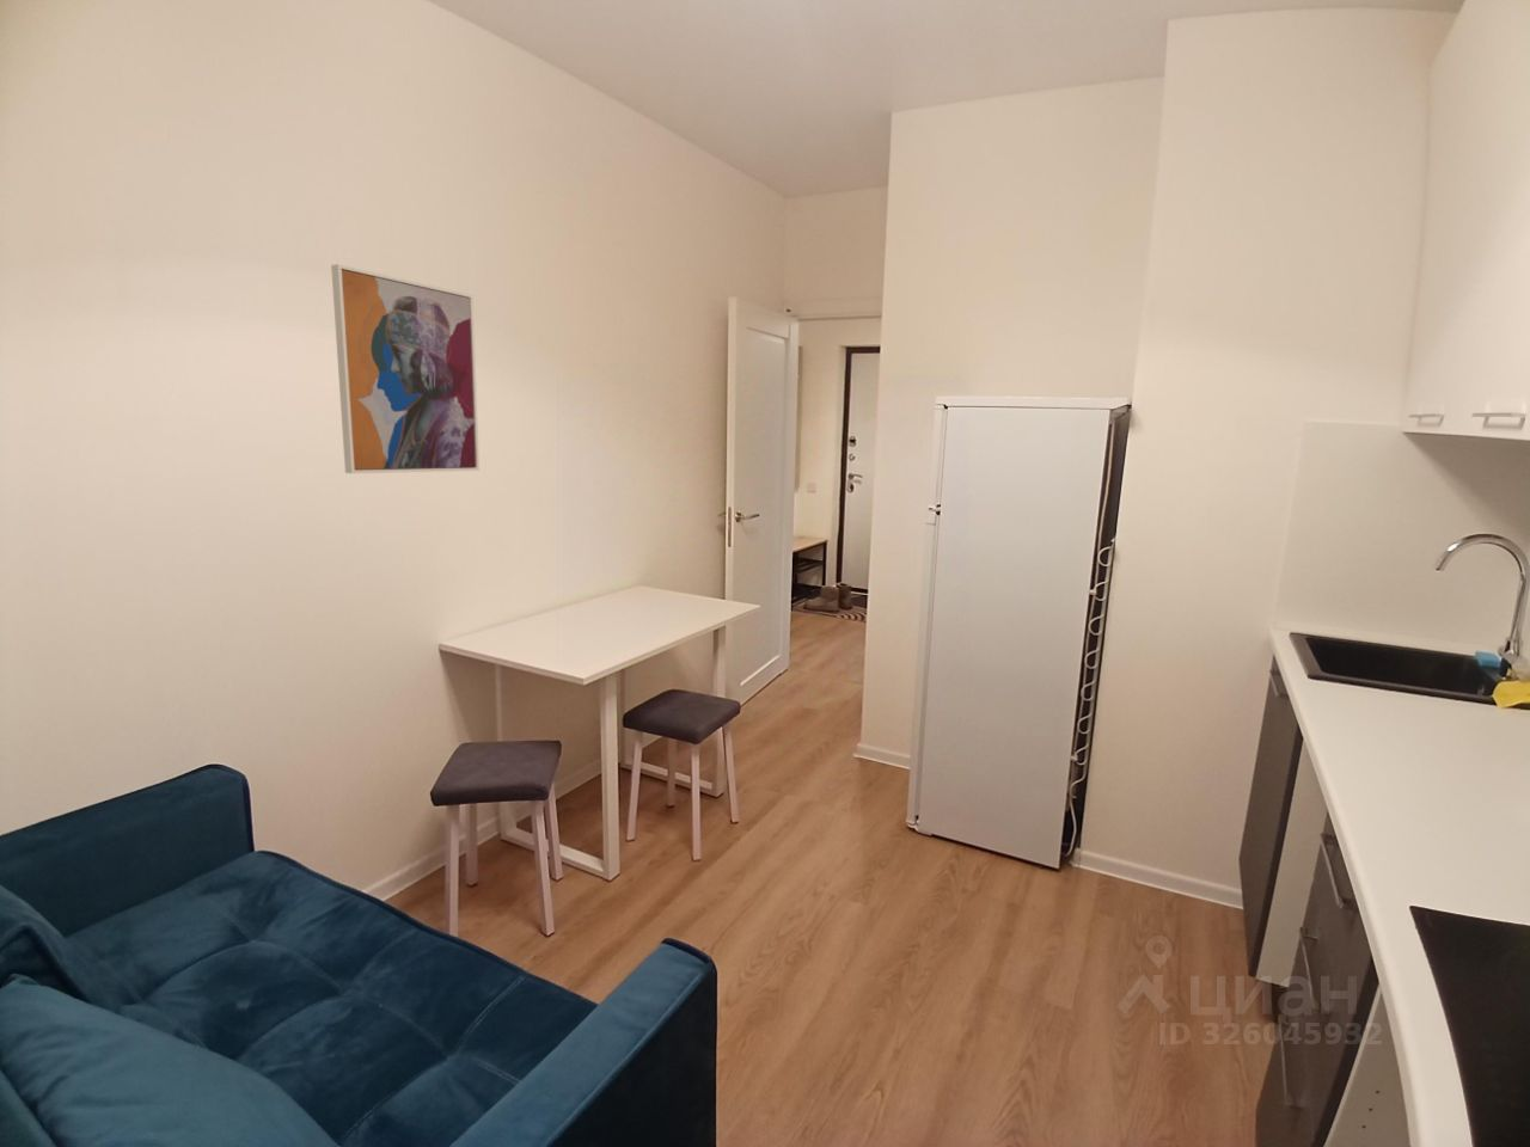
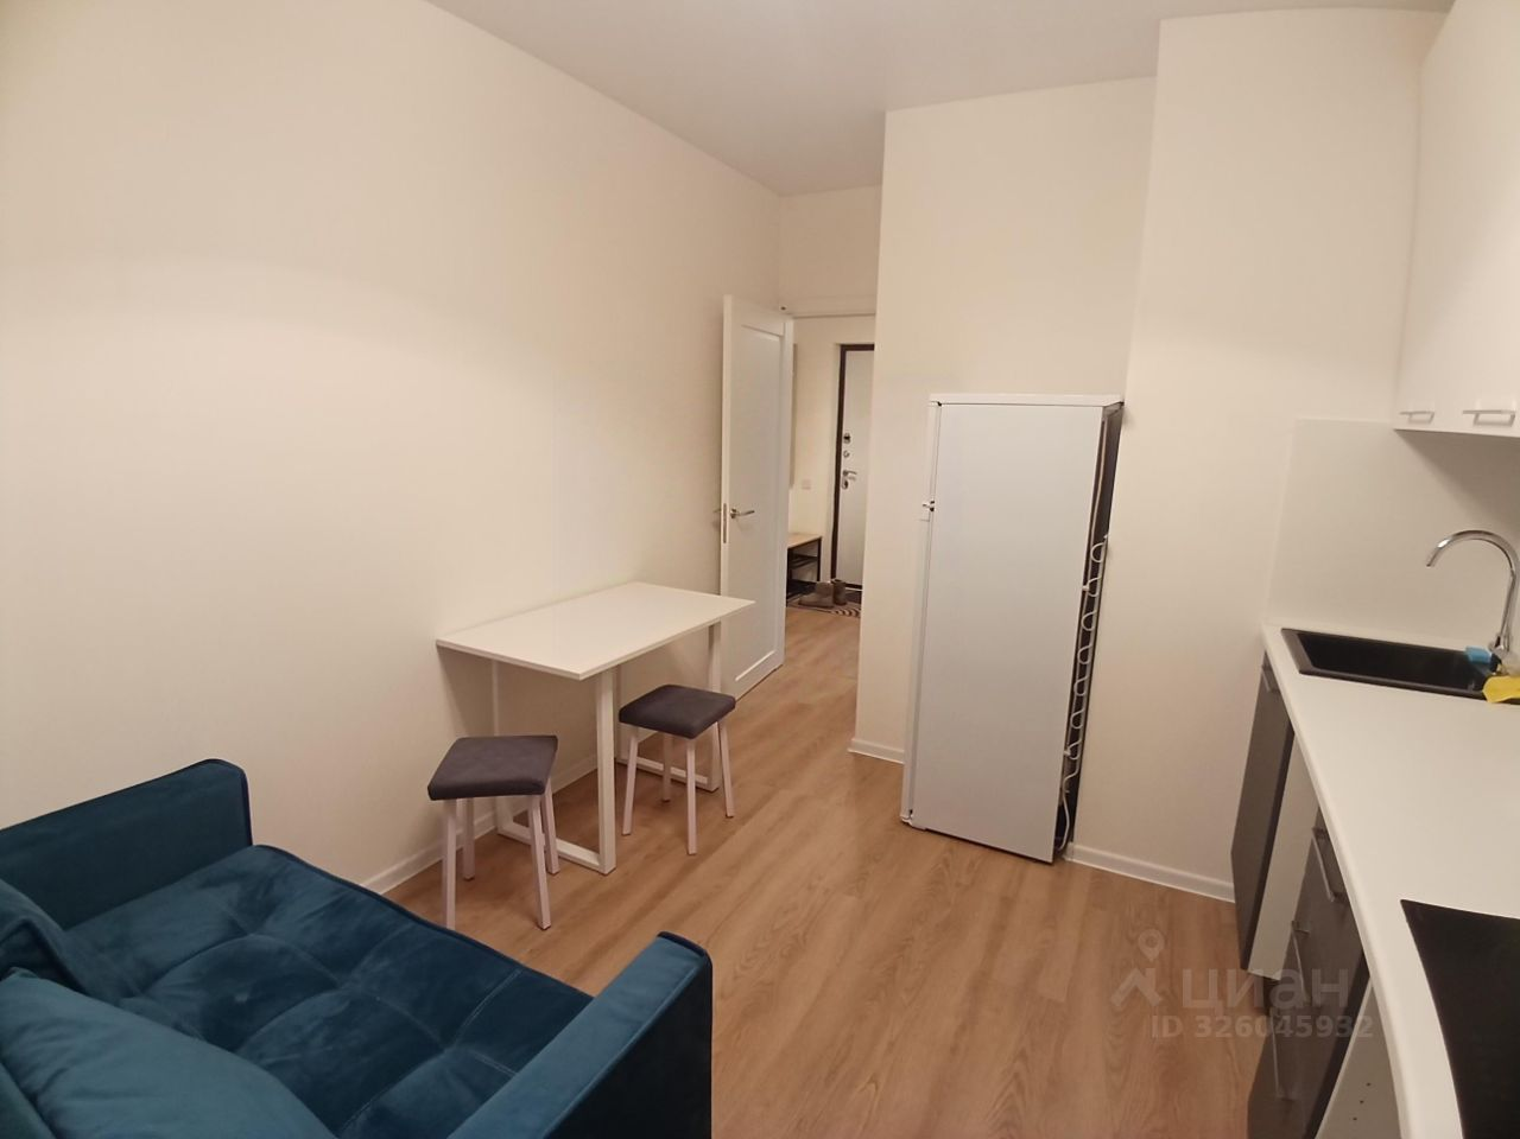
- wall art [330,263,481,475]
